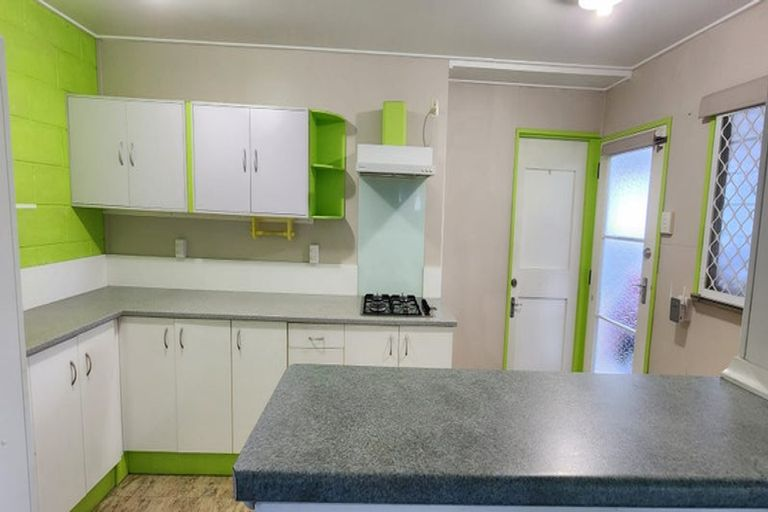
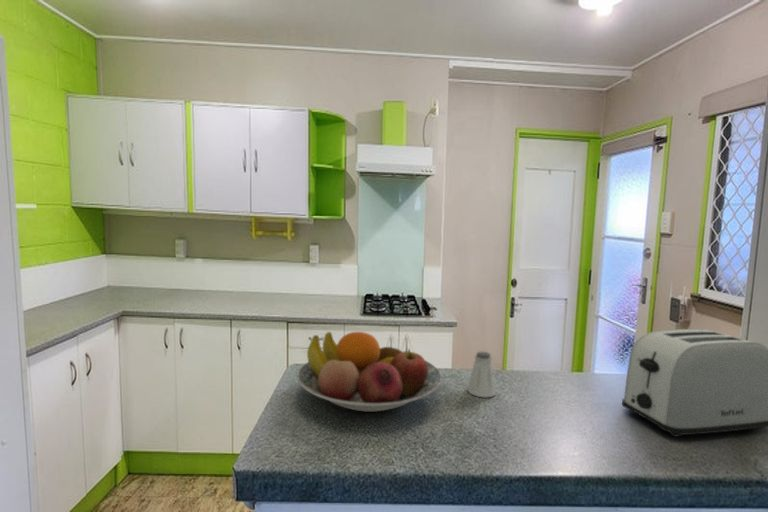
+ fruit bowl [297,331,443,413]
+ saltshaker [466,351,497,399]
+ toaster [621,328,768,438]
